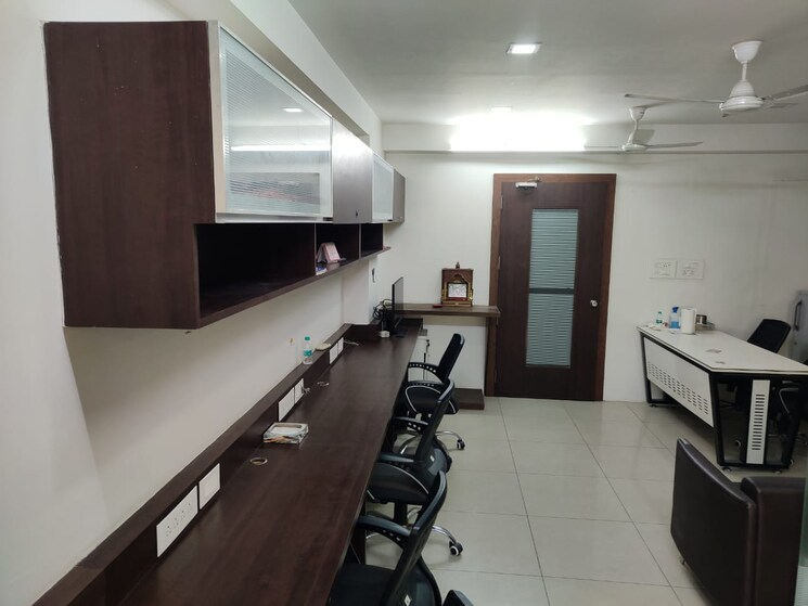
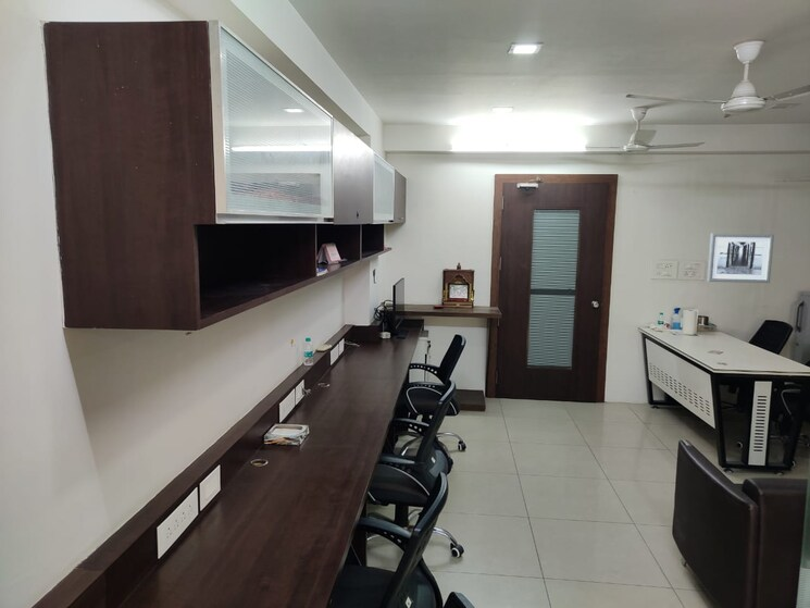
+ wall art [706,232,775,284]
